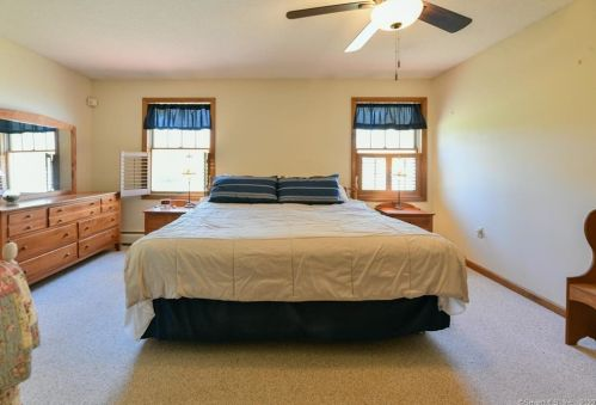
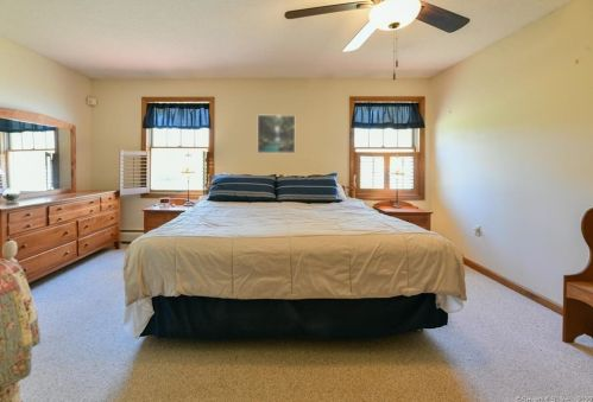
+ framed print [257,114,296,154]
